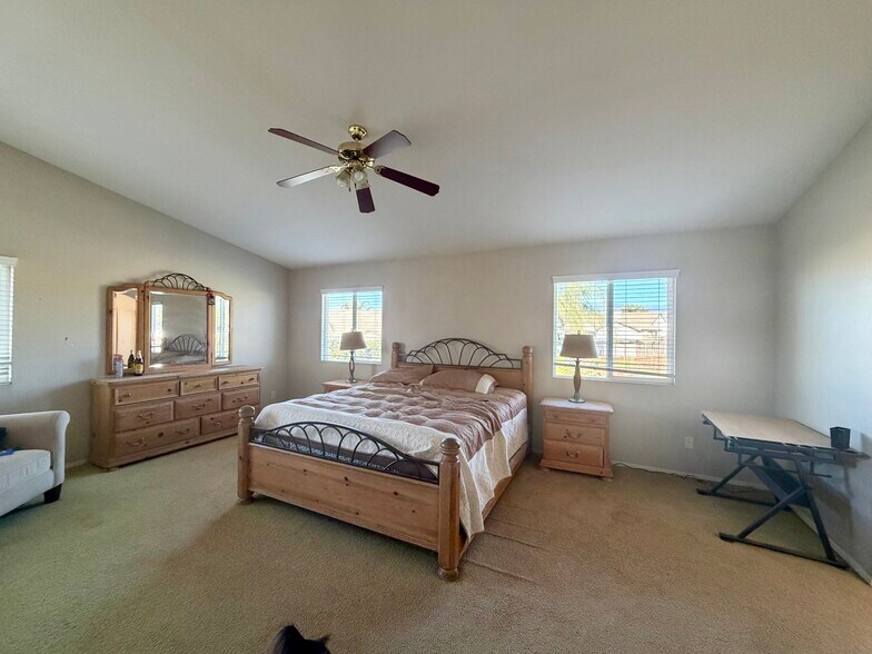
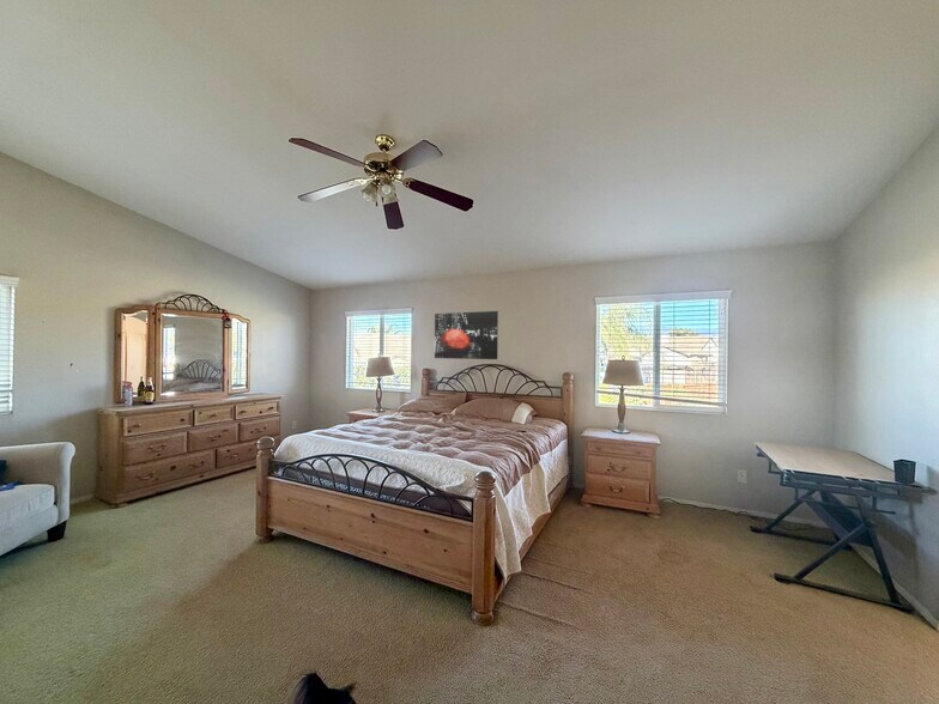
+ wall art [434,310,499,360]
